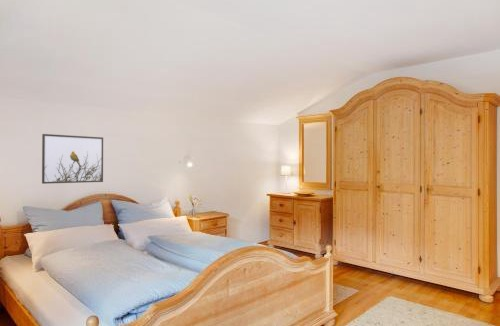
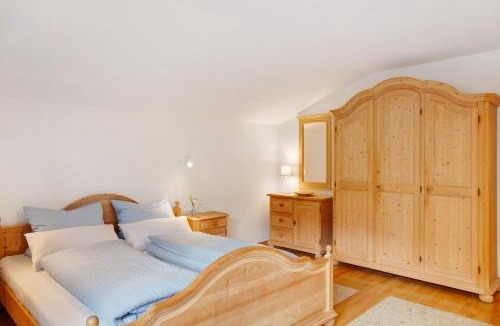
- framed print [41,133,104,185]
